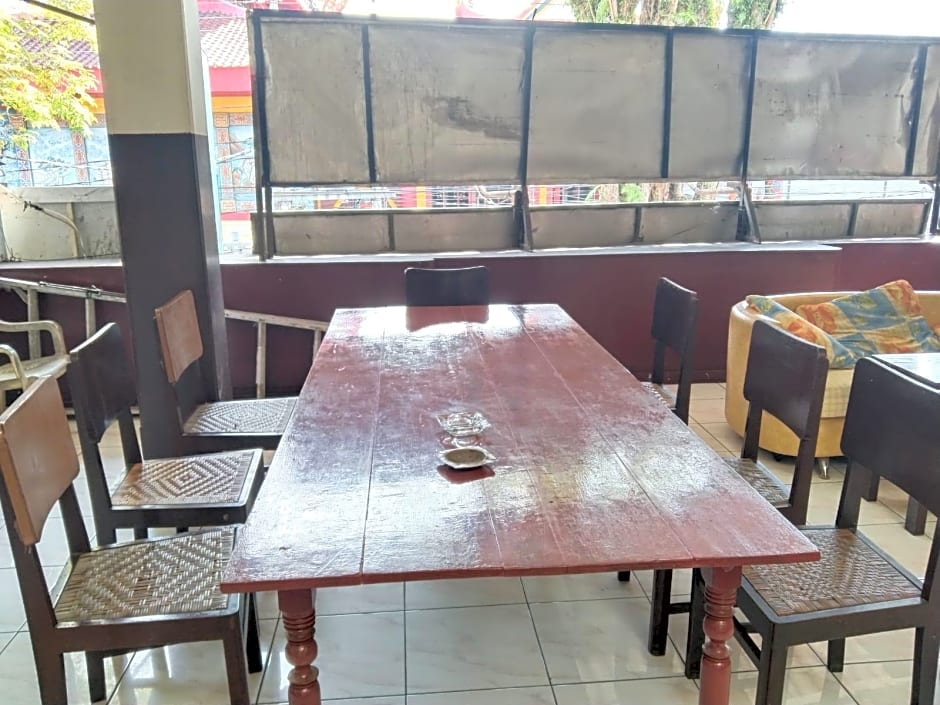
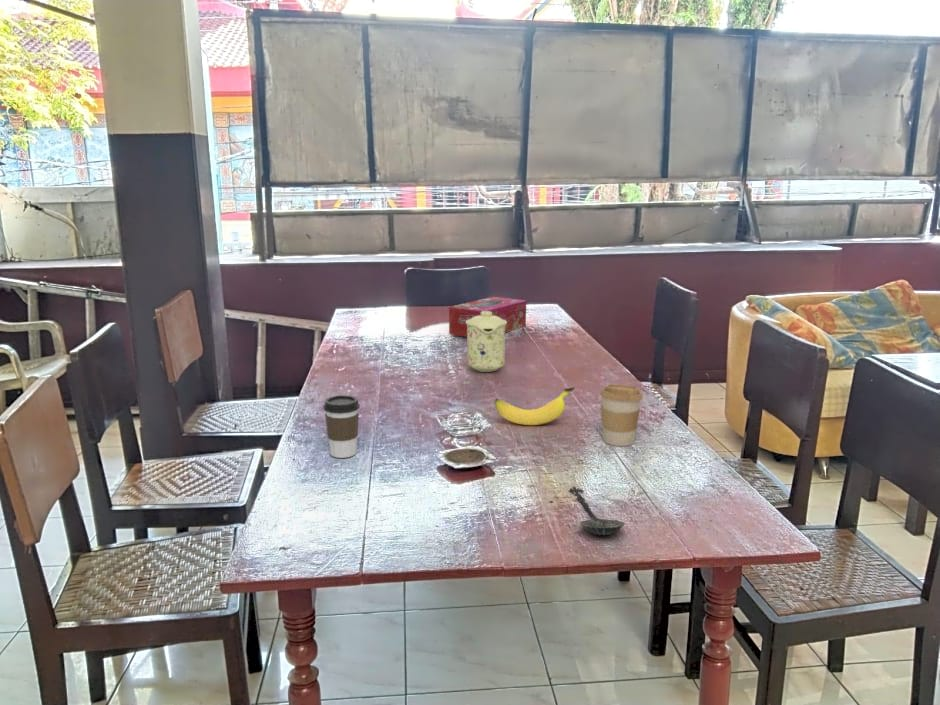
+ spoon [568,486,626,536]
+ coffee cup [599,384,644,447]
+ mug [466,311,507,373]
+ banana [493,386,576,426]
+ coffee cup [323,394,361,459]
+ tissue box [448,296,527,338]
